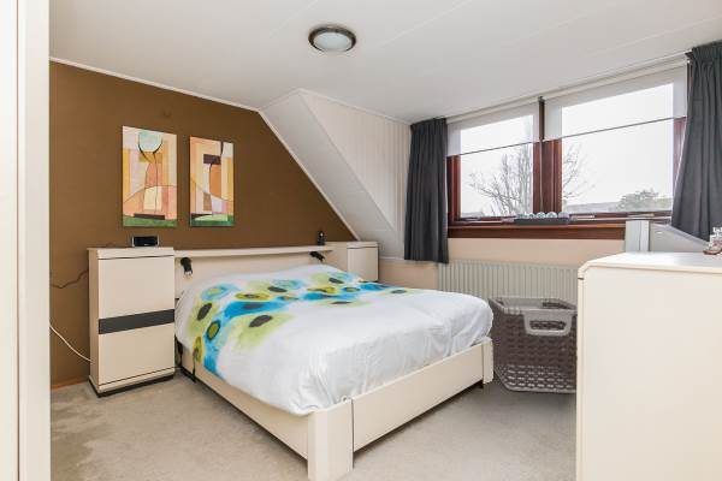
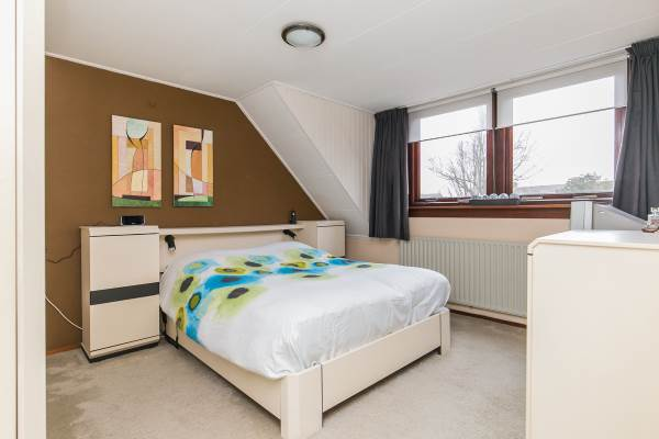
- clothes hamper [487,295,579,394]
